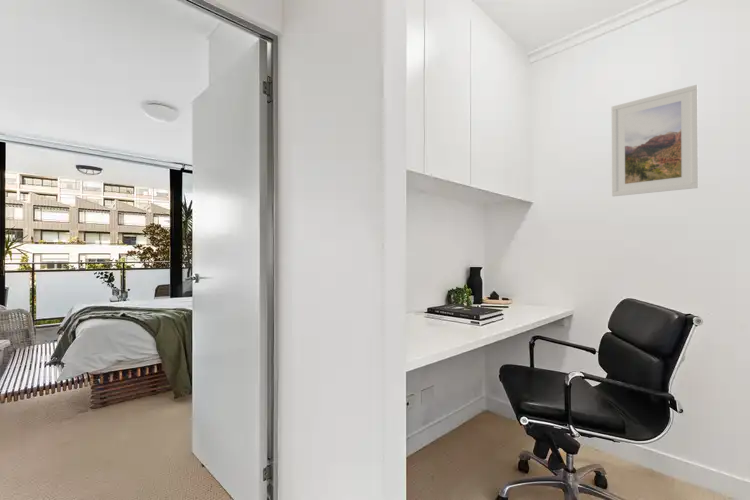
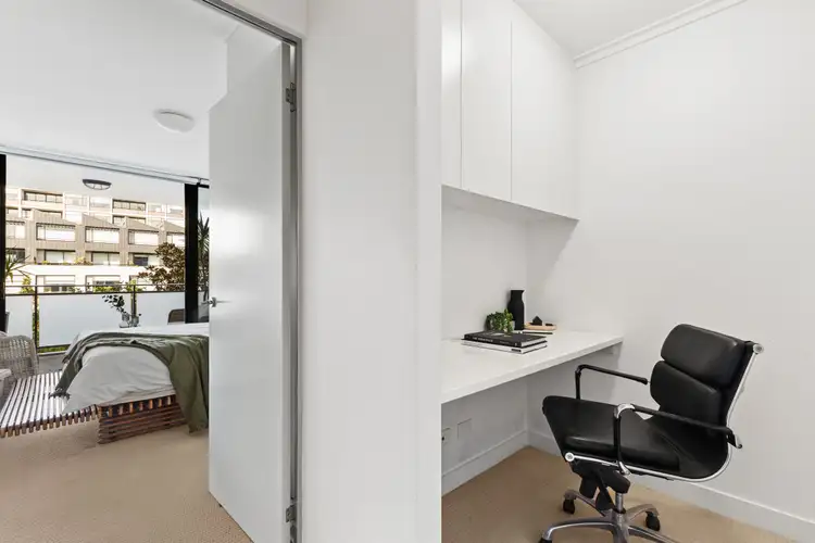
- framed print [611,84,699,197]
